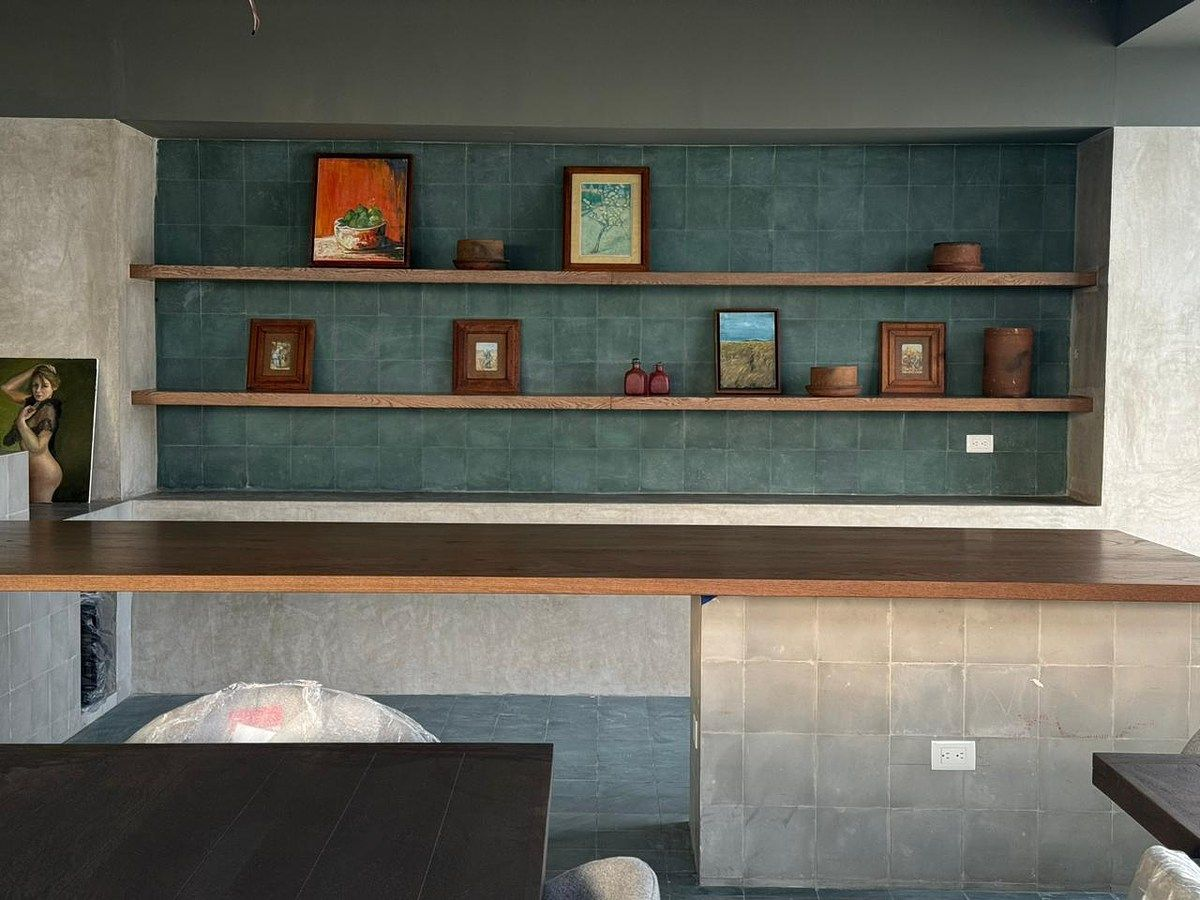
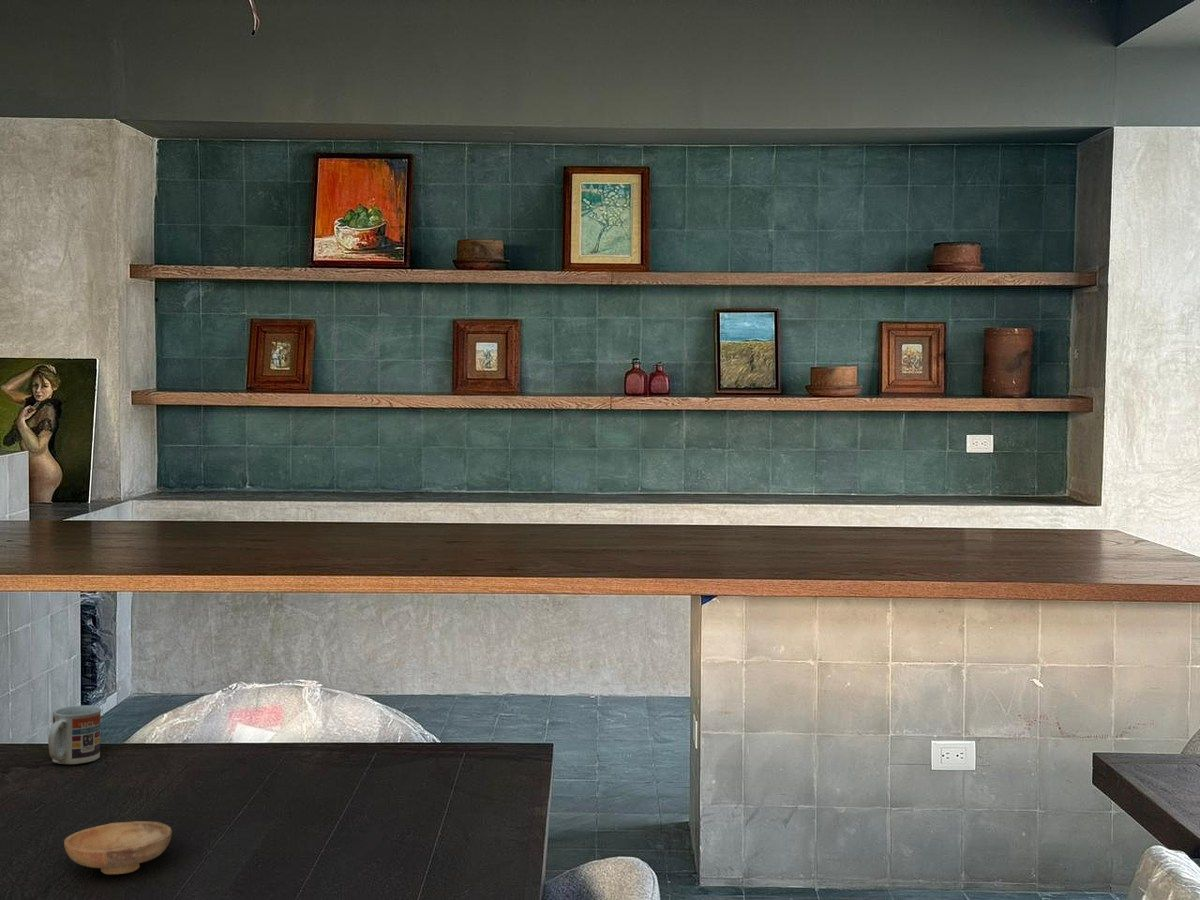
+ bowl [63,820,173,875]
+ cup [47,705,102,765]
